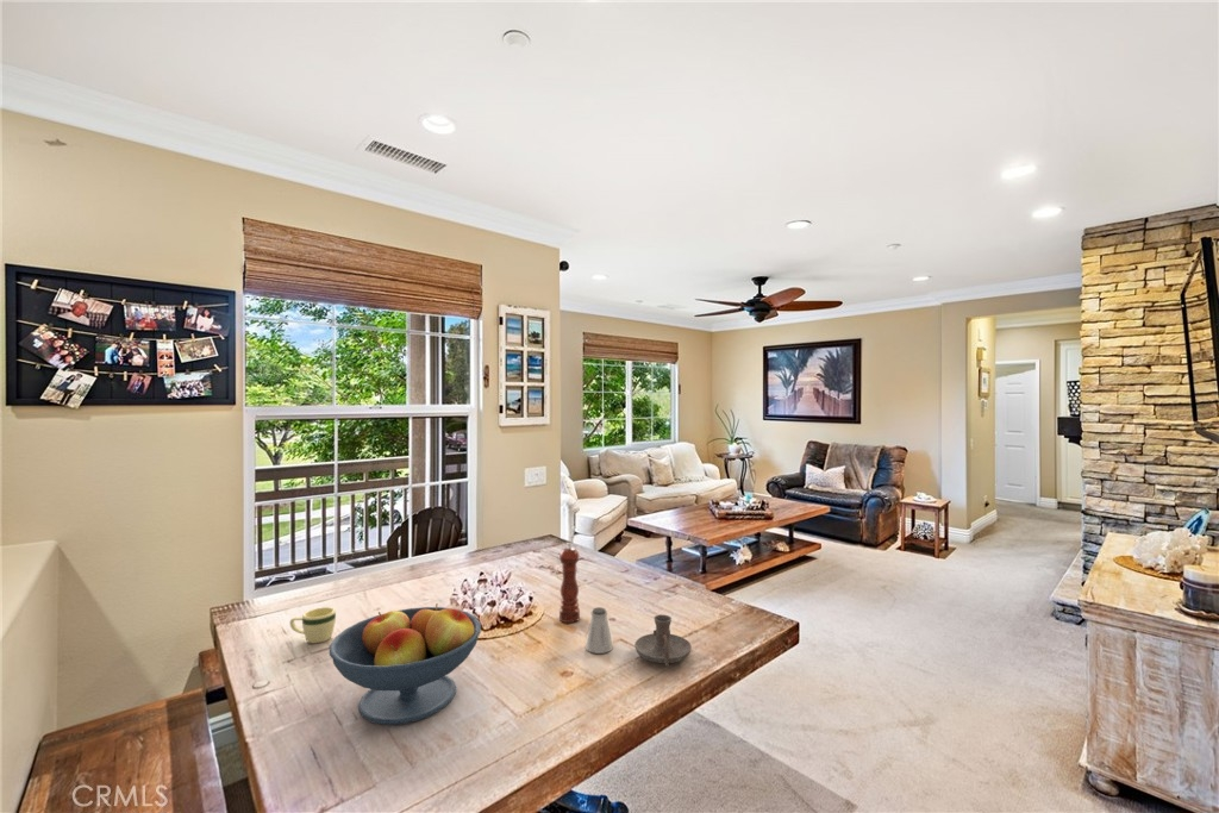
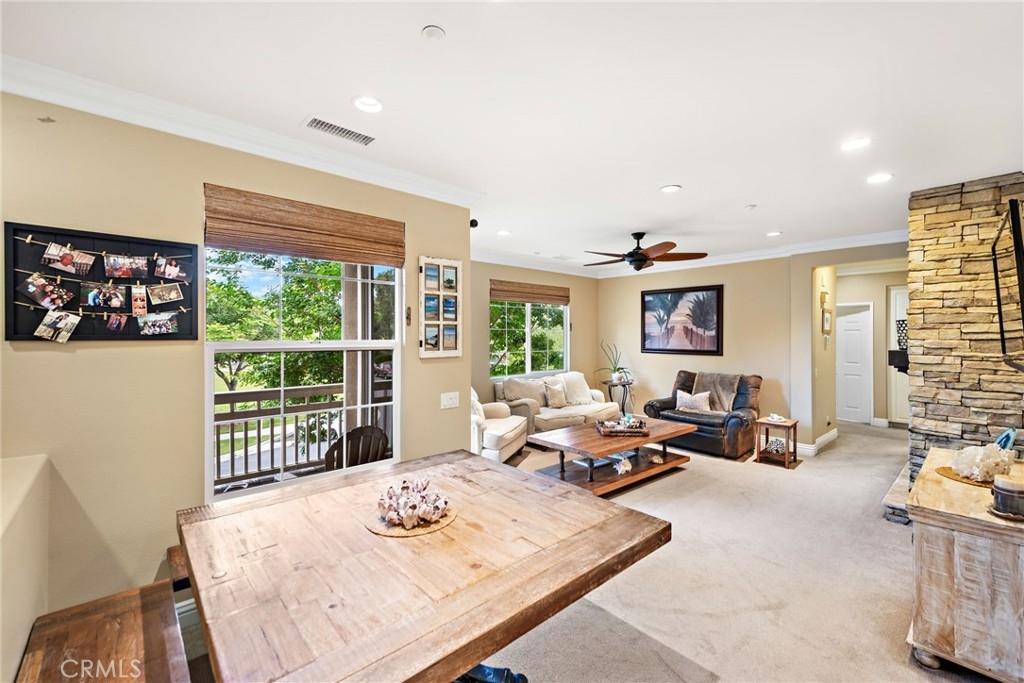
- mug [289,606,337,644]
- candle holder [633,614,693,668]
- fruit bowl [329,602,482,726]
- saltshaker [585,606,614,655]
- pepper mill [558,542,581,624]
